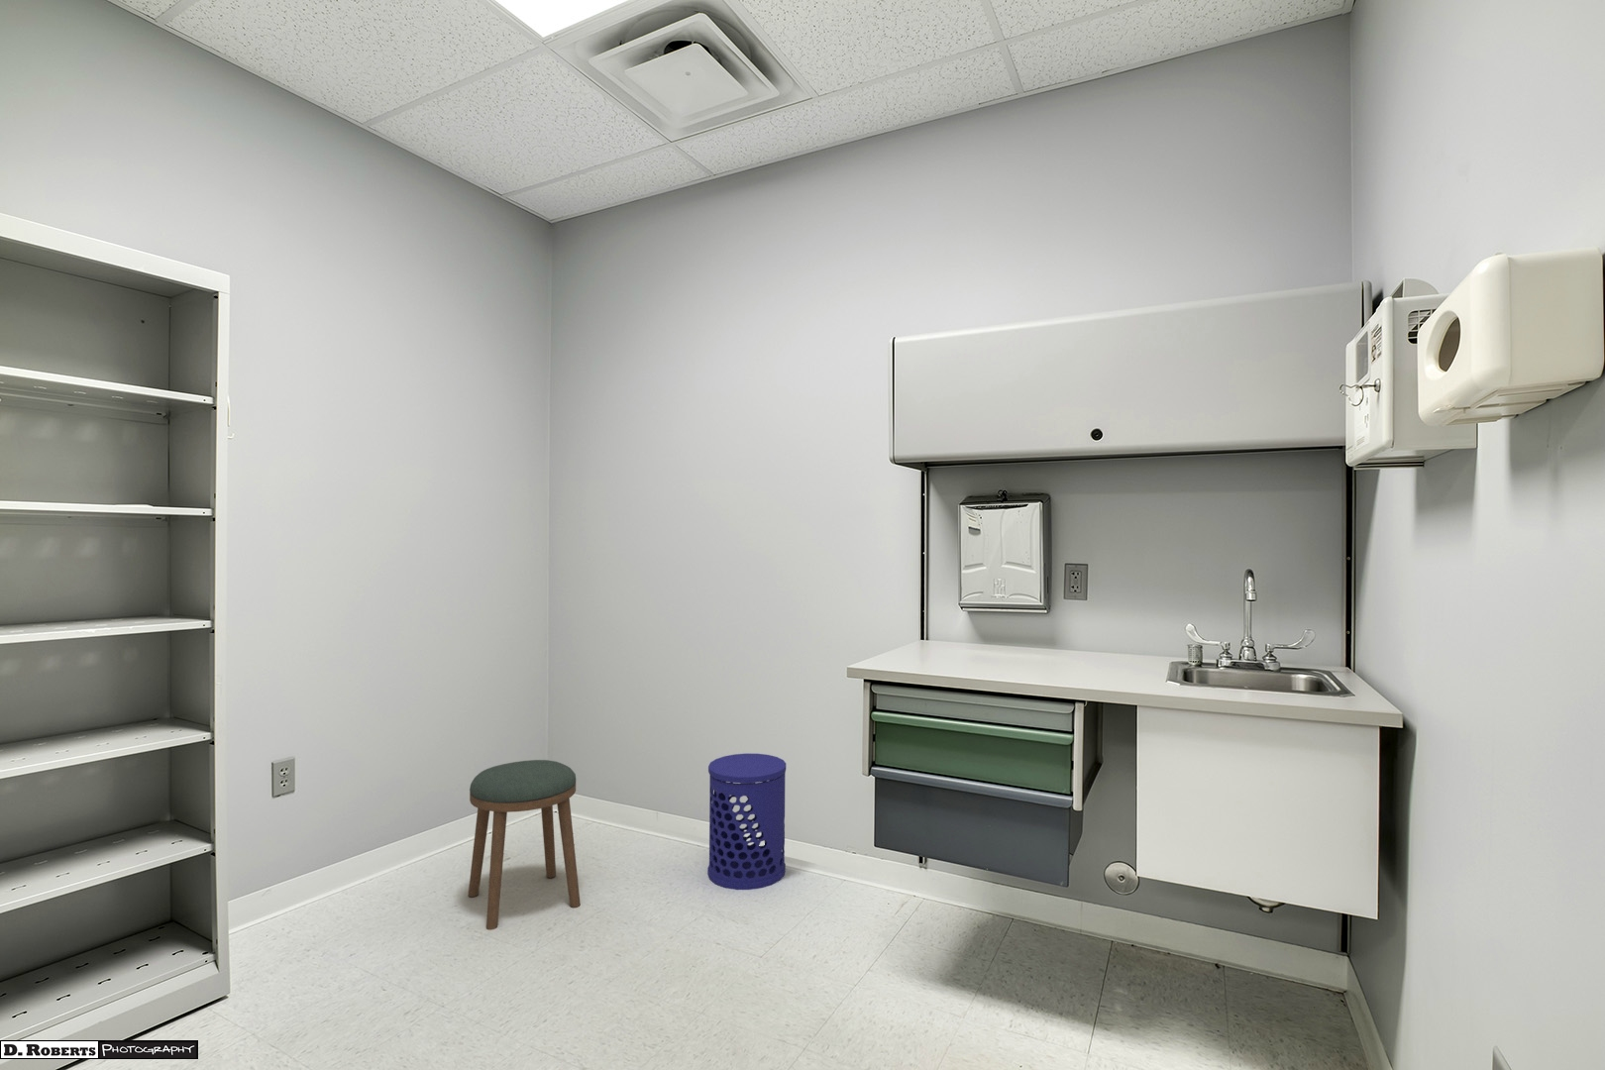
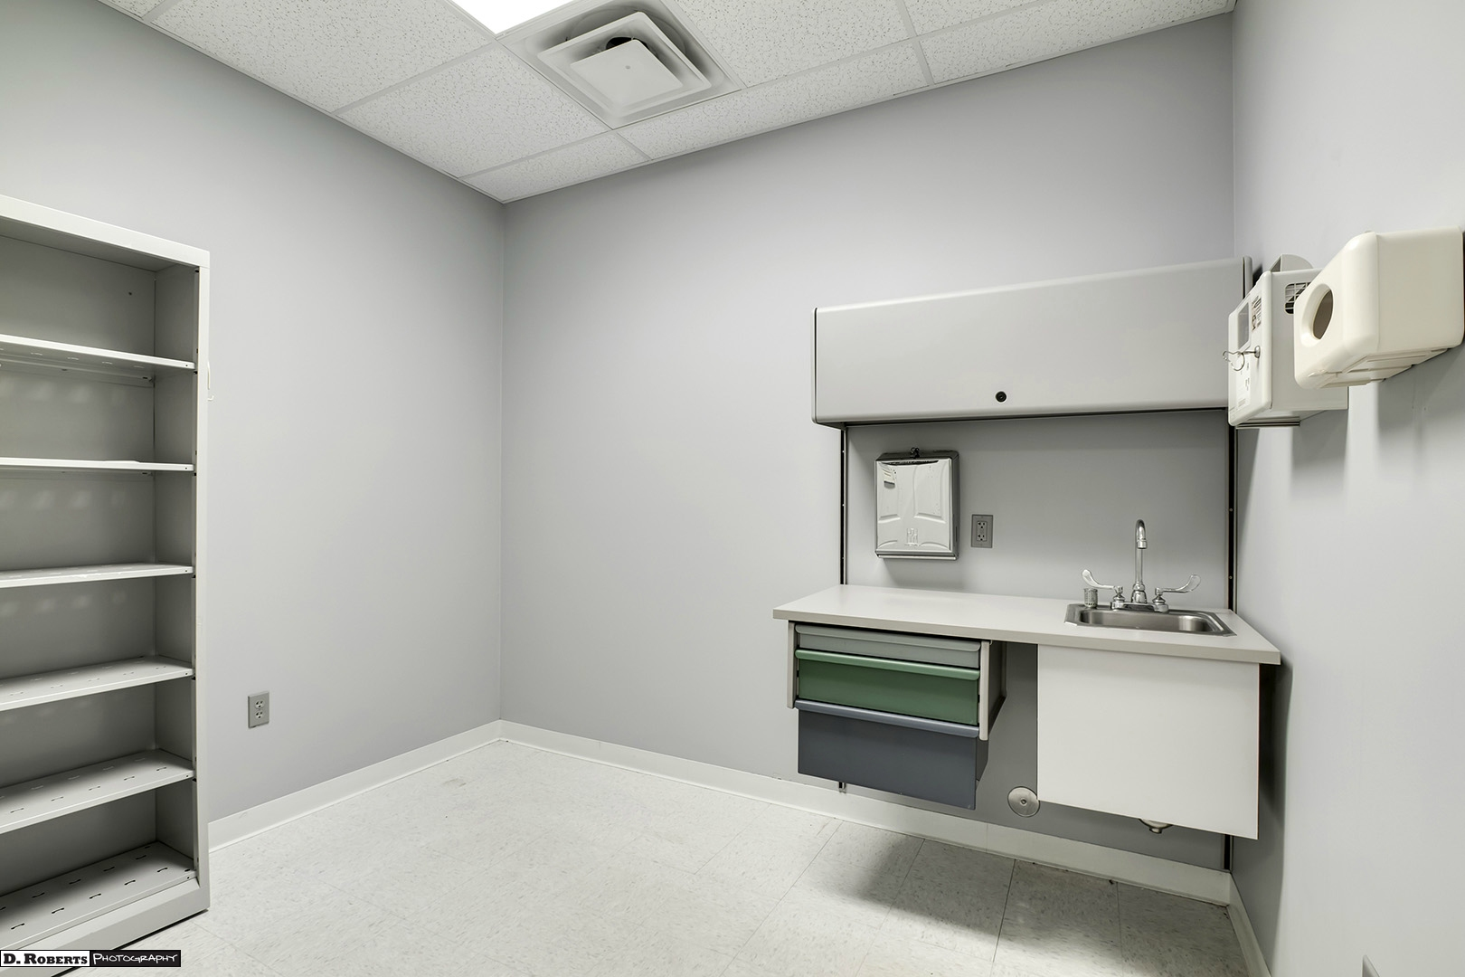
- waste bin [707,754,787,891]
- stool [468,758,582,931]
